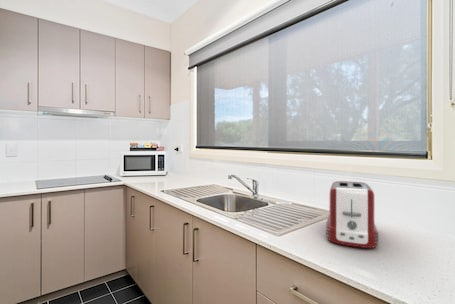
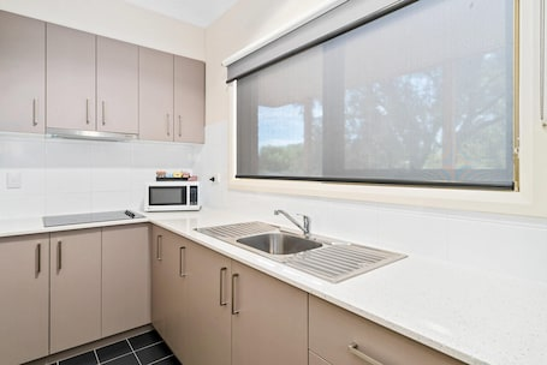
- toaster [325,180,380,249]
